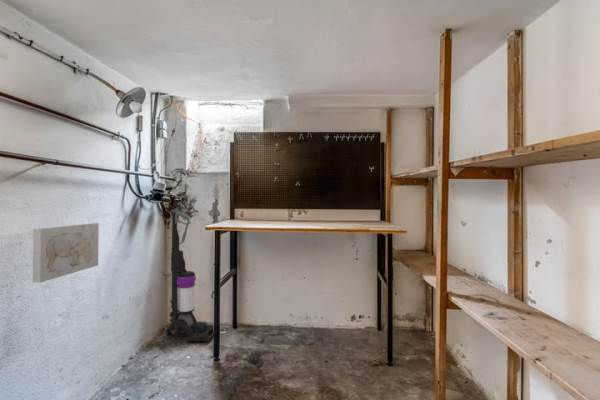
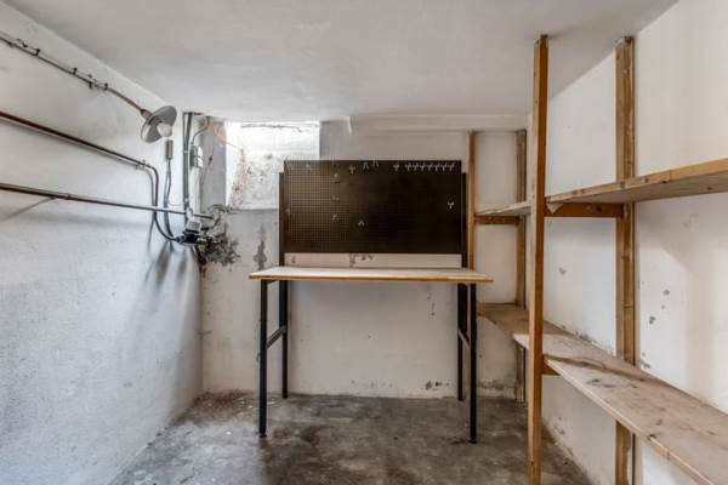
- wall art [32,222,100,284]
- vacuum cleaner [165,211,215,343]
